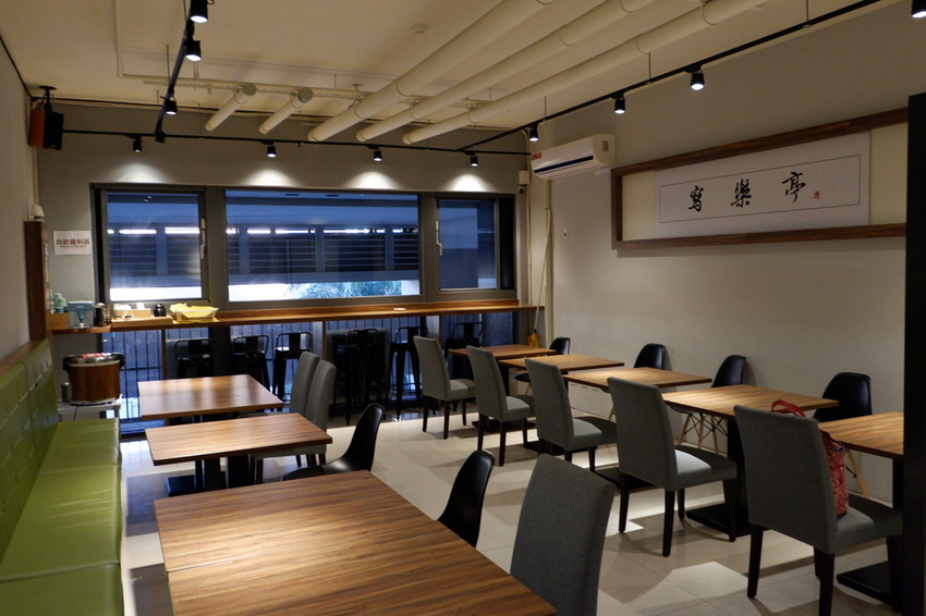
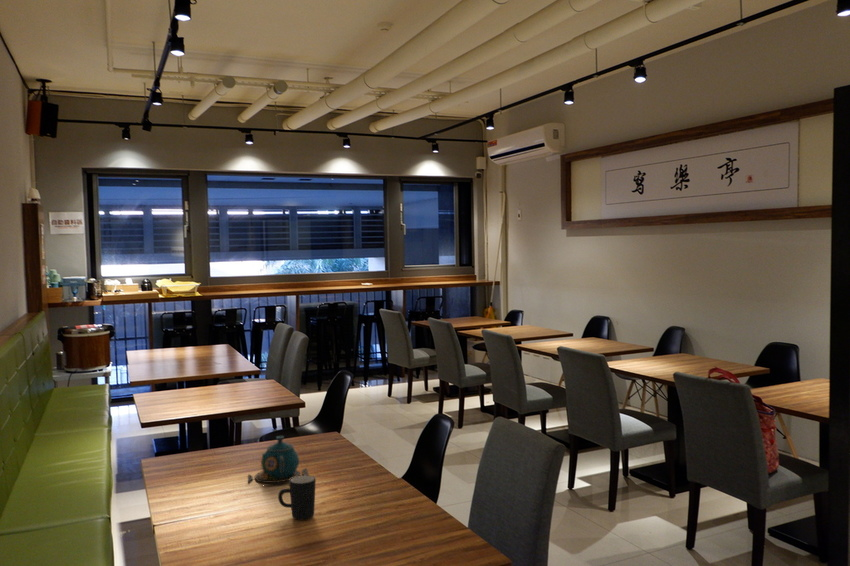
+ mug [277,475,317,521]
+ teapot [247,435,310,487]
